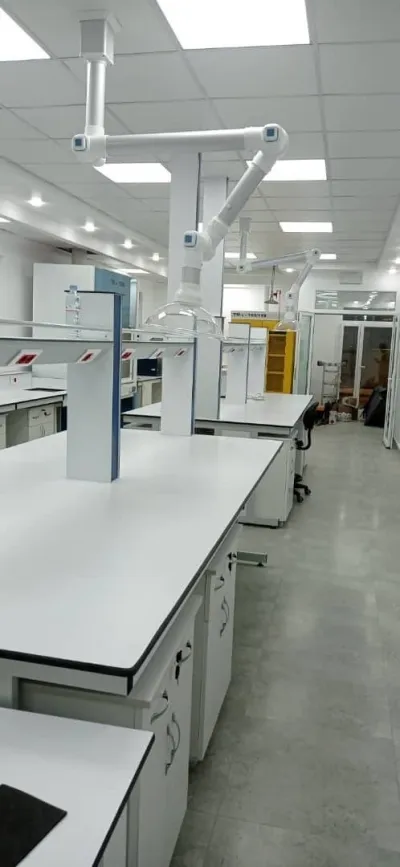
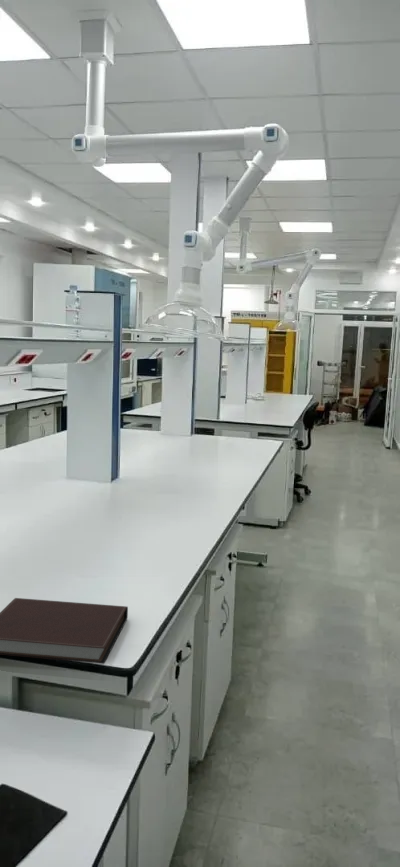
+ notebook [0,597,129,664]
